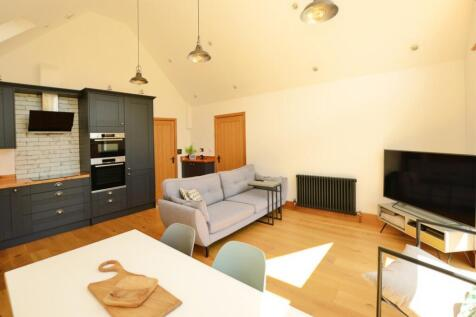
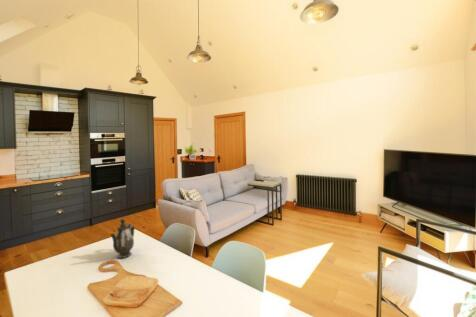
+ teapot [109,217,135,259]
